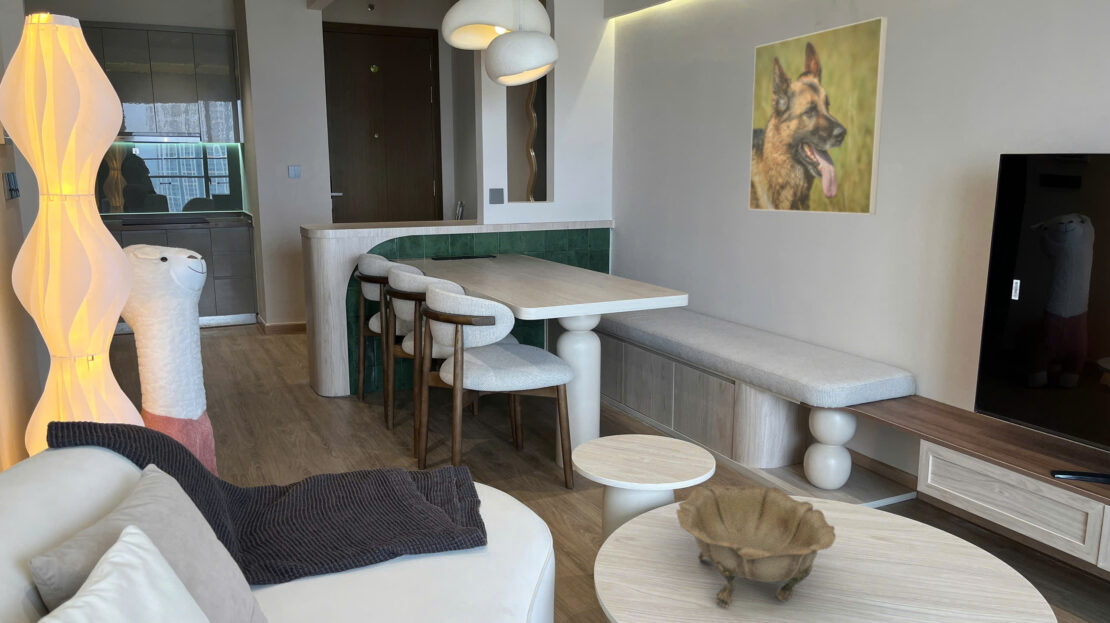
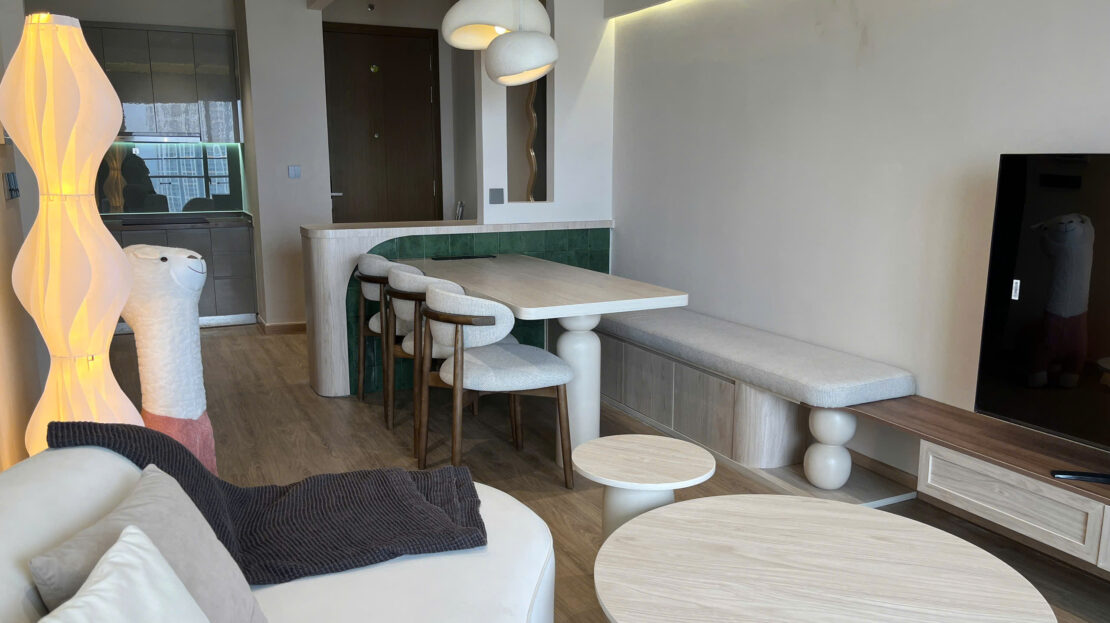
- decorative bowl [675,484,836,609]
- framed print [748,16,889,215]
